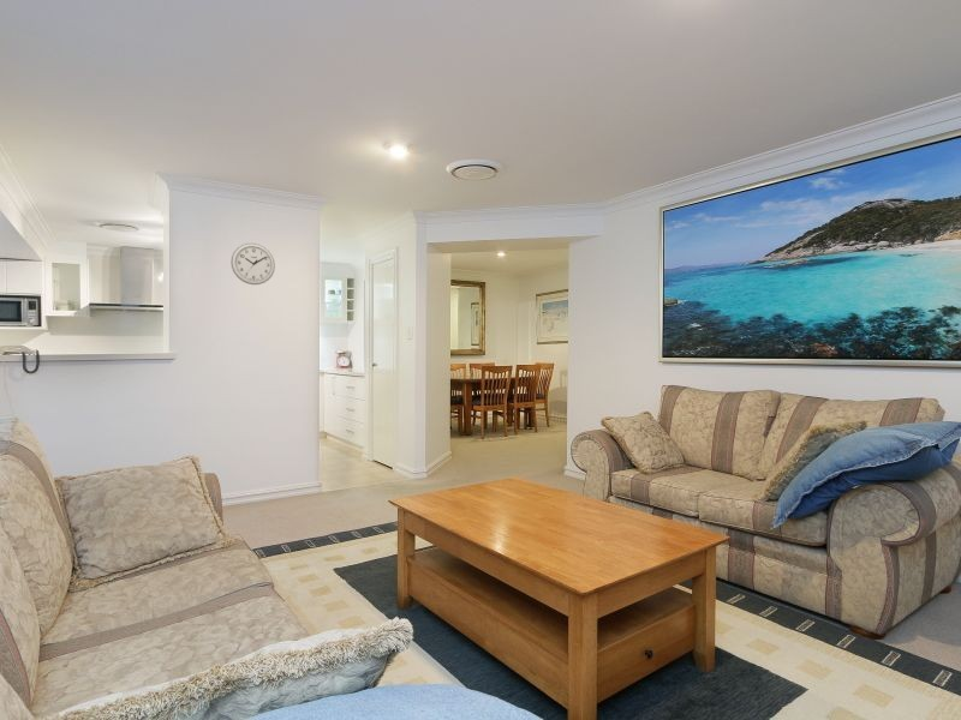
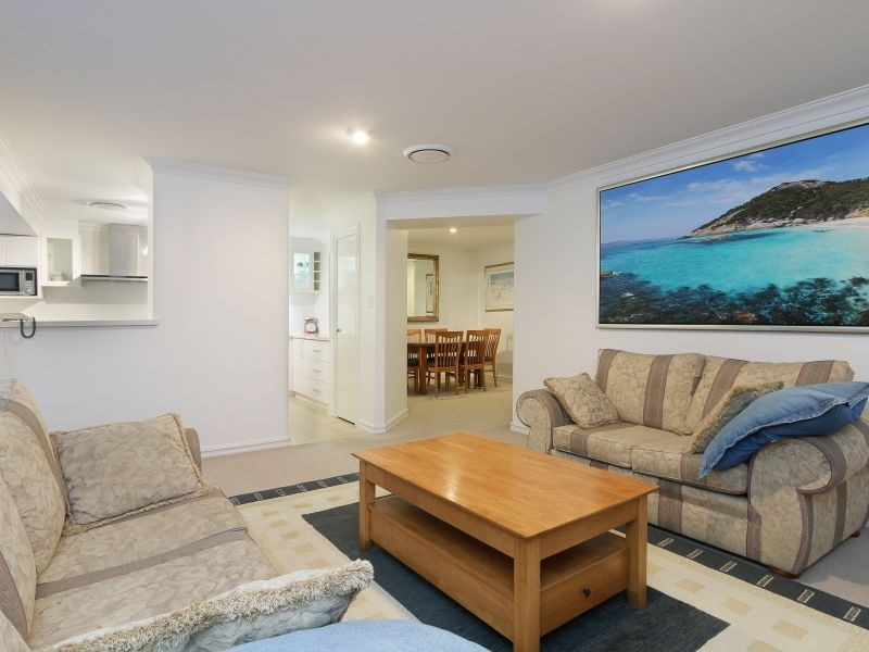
- wall clock [229,242,276,286]
